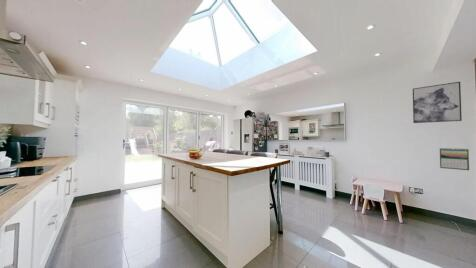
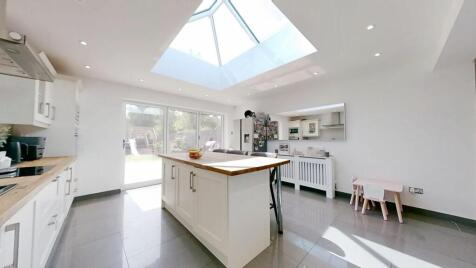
- calendar [439,147,470,171]
- wall art [412,81,463,124]
